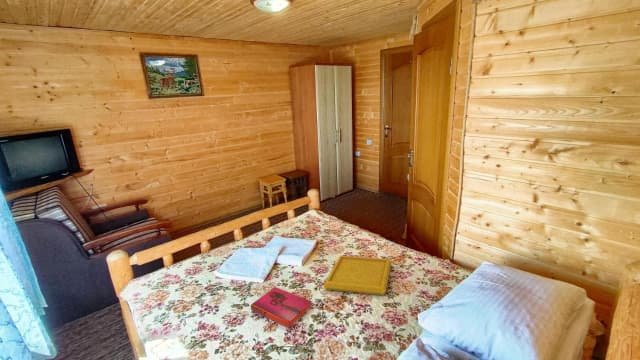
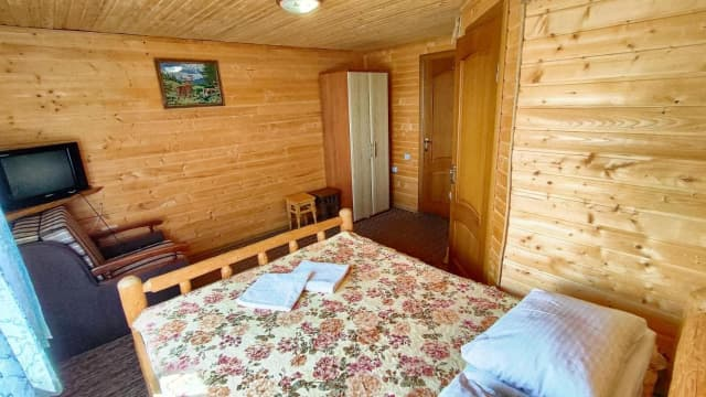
- hardback book [250,286,313,329]
- serving tray [323,255,392,296]
